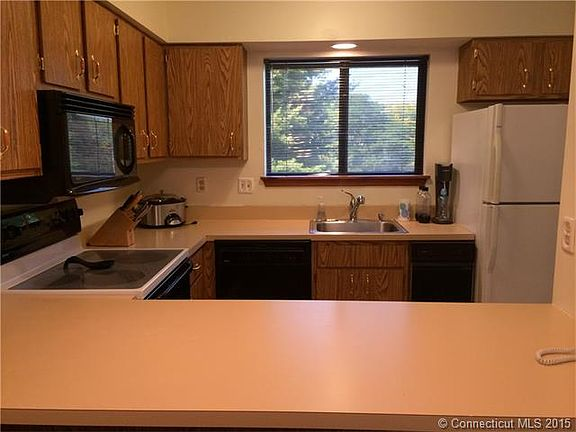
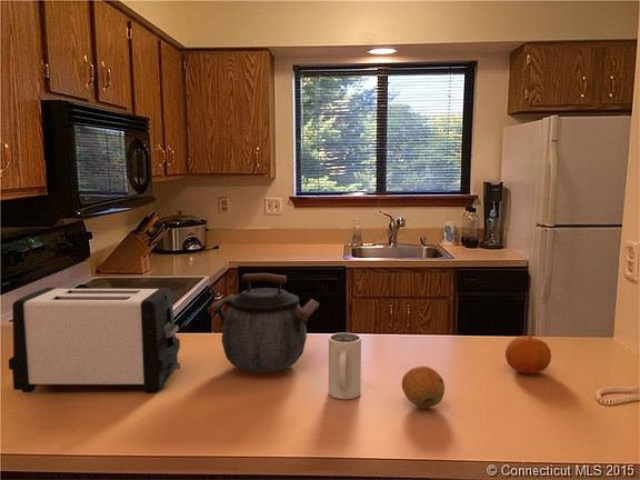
+ mug [328,332,362,400]
+ toaster [8,287,181,393]
+ fruit [504,334,552,374]
+ kettle [207,272,320,373]
+ fruit [401,366,446,409]
